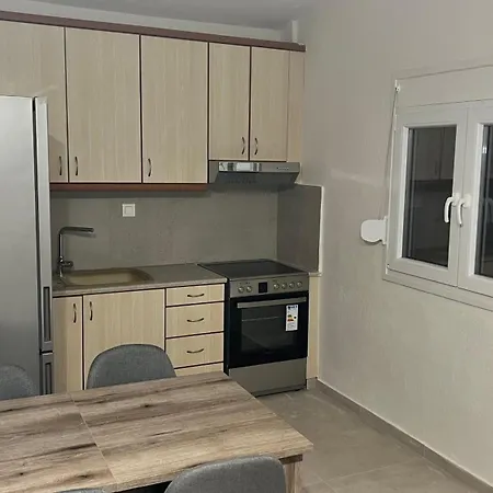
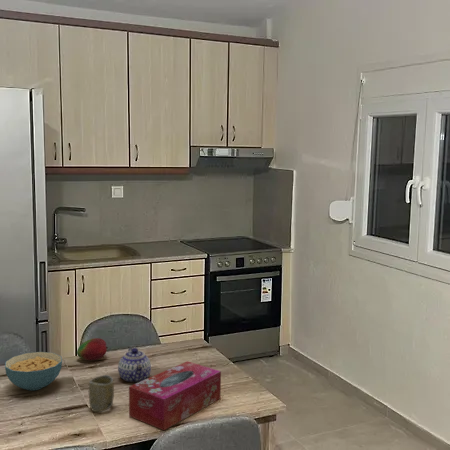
+ cup [88,374,115,413]
+ teapot [117,347,152,383]
+ cereal bowl [4,351,63,392]
+ tissue box [128,360,222,431]
+ fruit [76,337,109,361]
